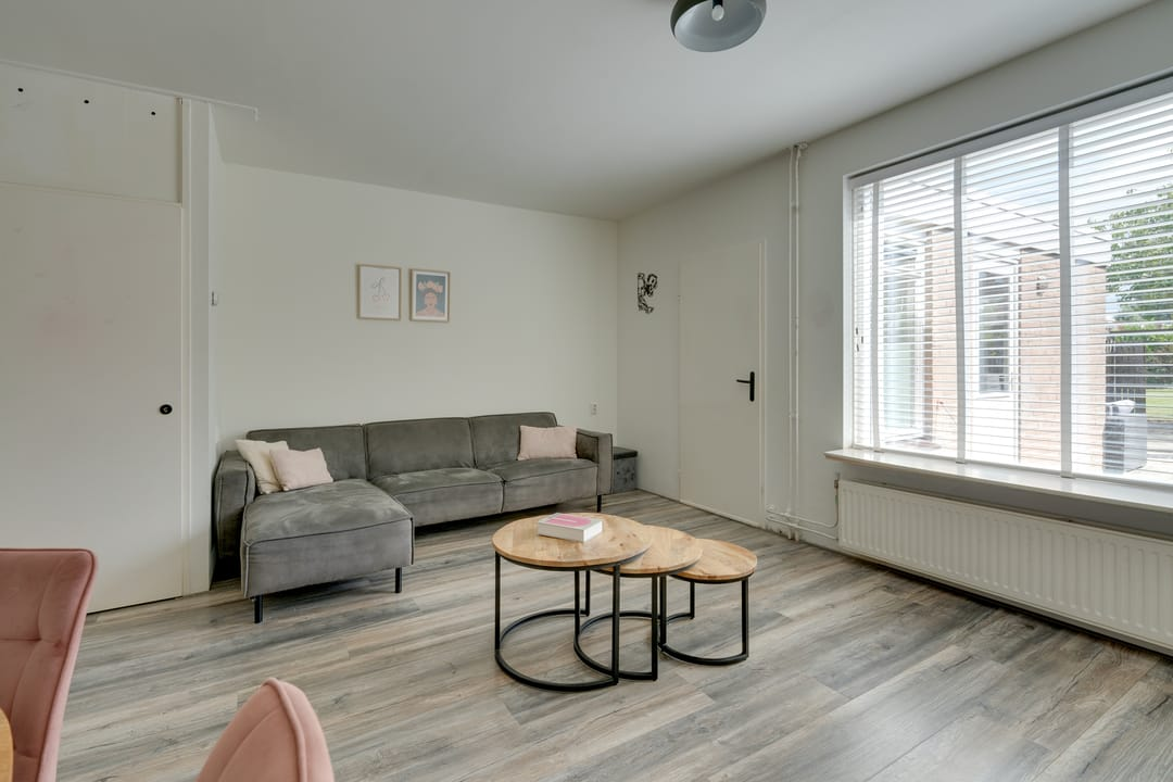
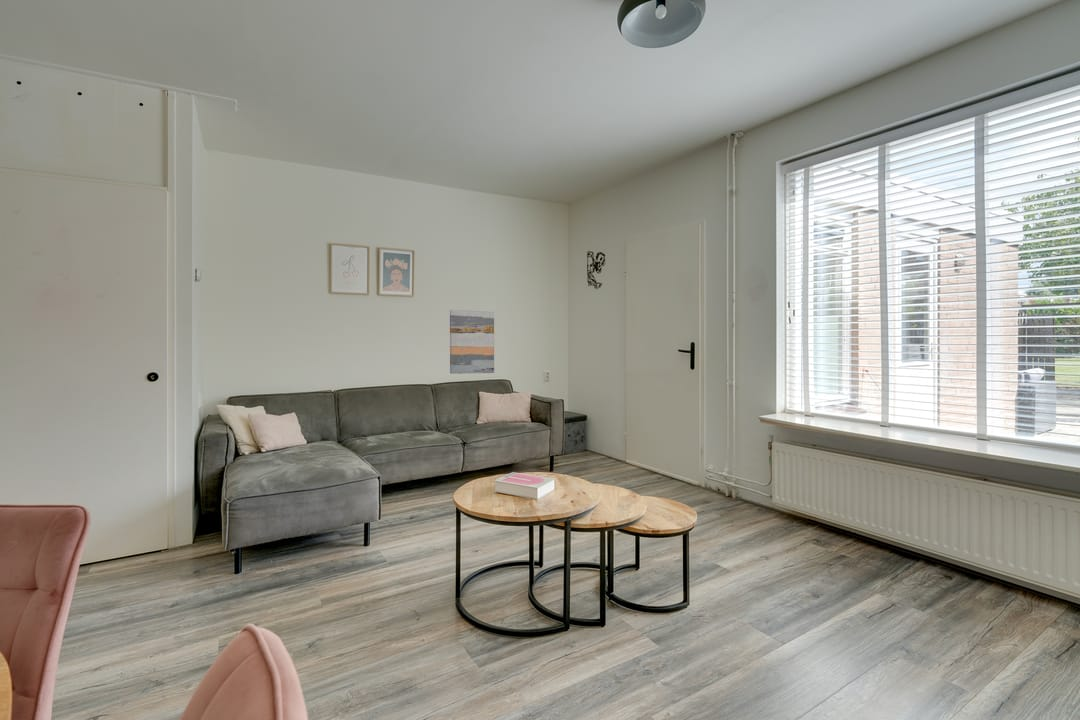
+ wall art [449,309,495,375]
